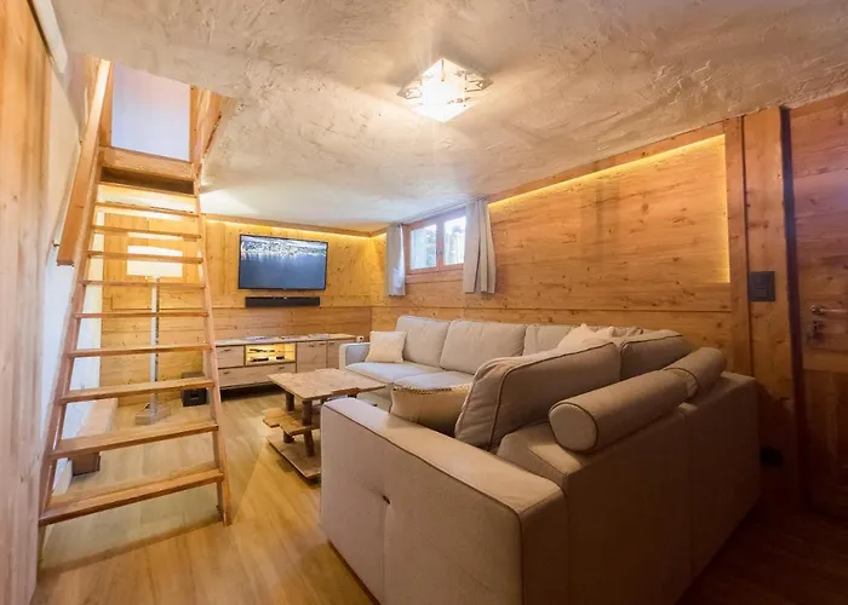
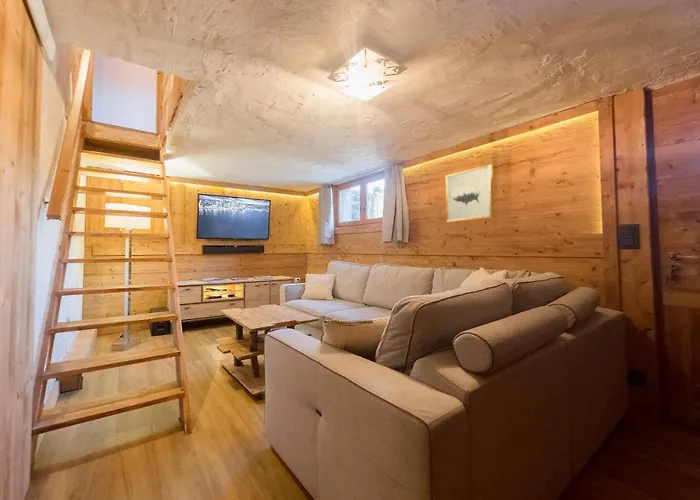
+ wall art [445,163,494,223]
